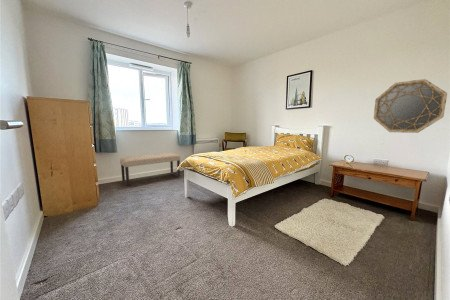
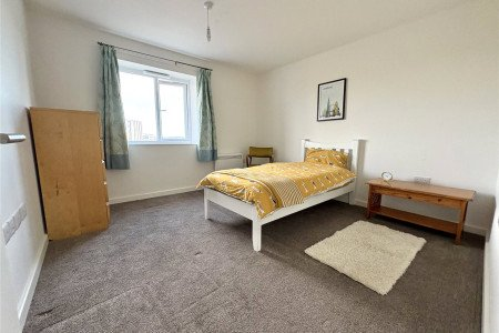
- home mirror [373,78,448,134]
- bench [119,152,181,187]
